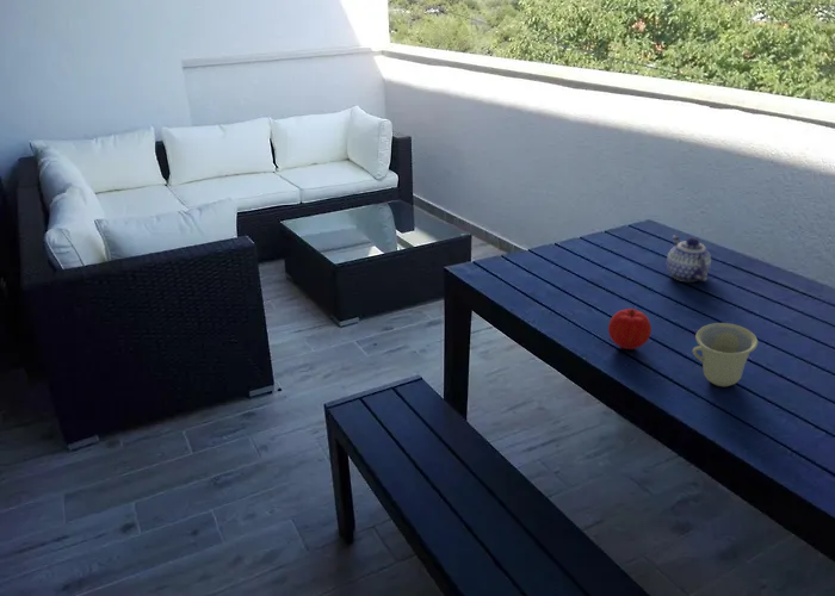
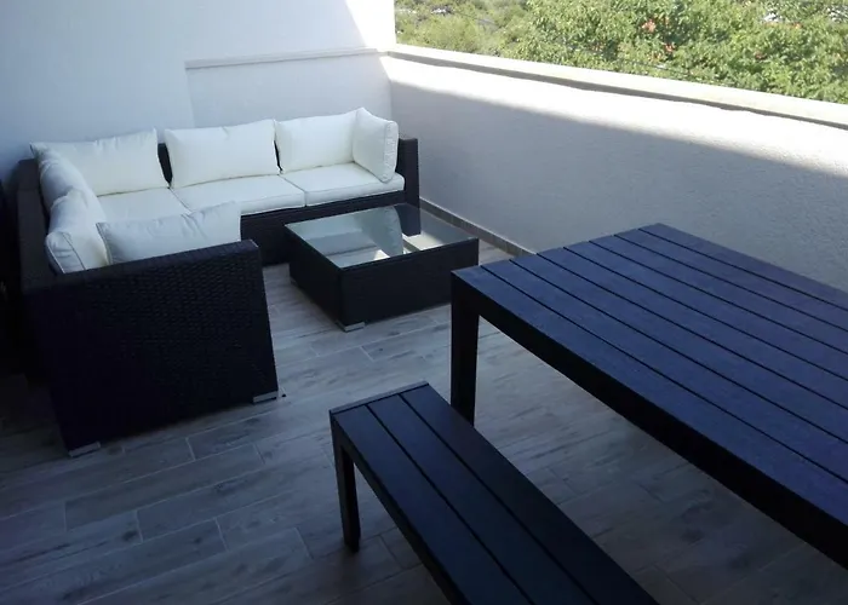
- teapot [666,235,712,283]
- fruit [607,308,652,350]
- cup [691,322,759,387]
